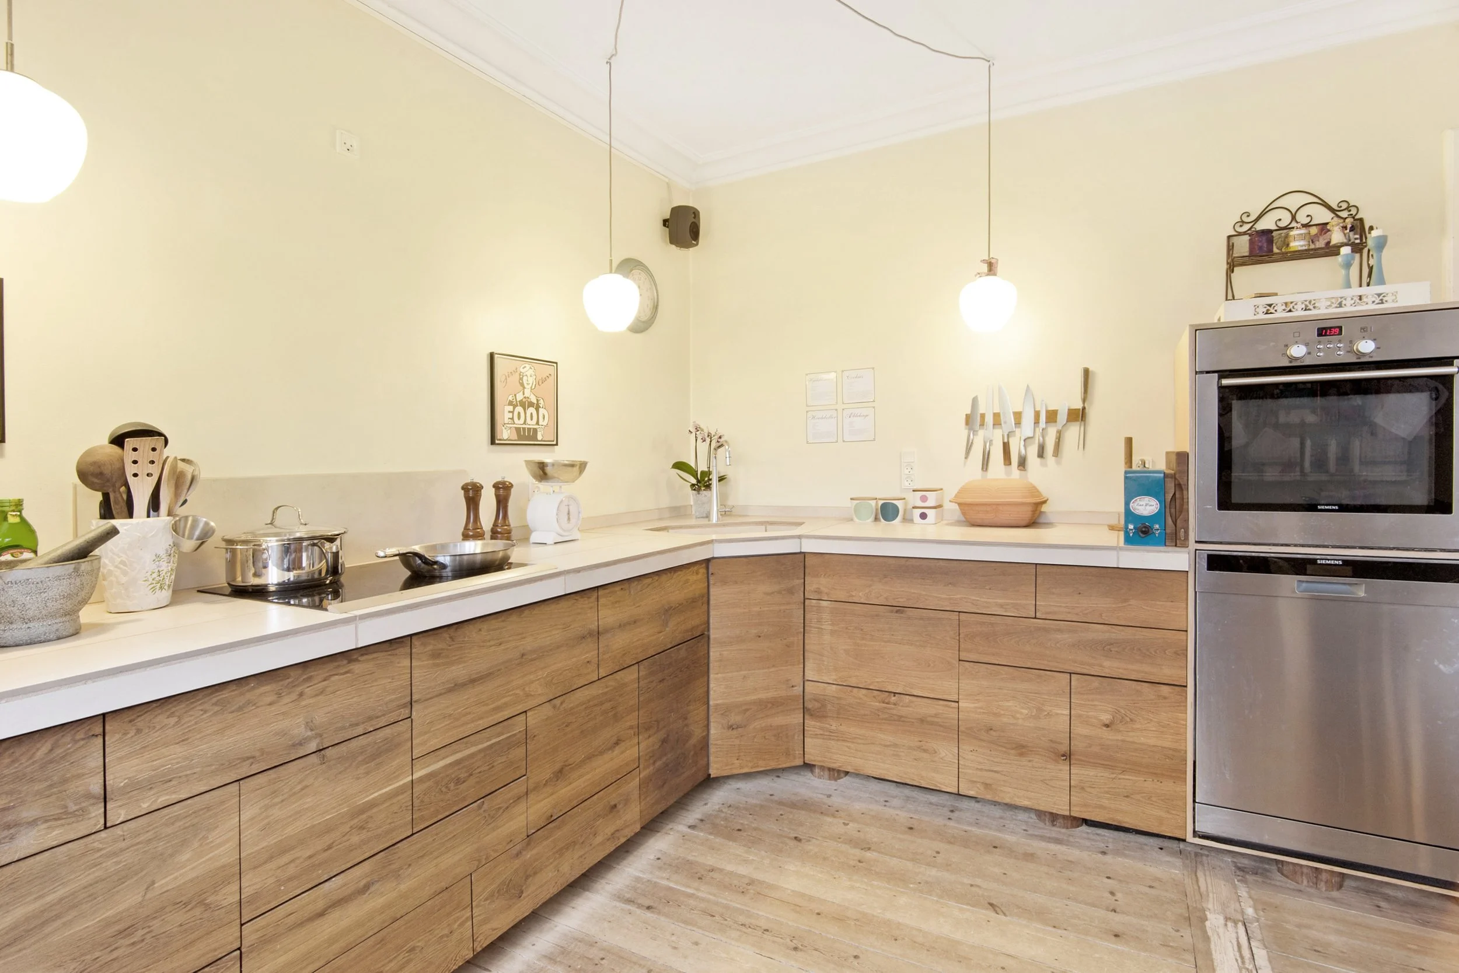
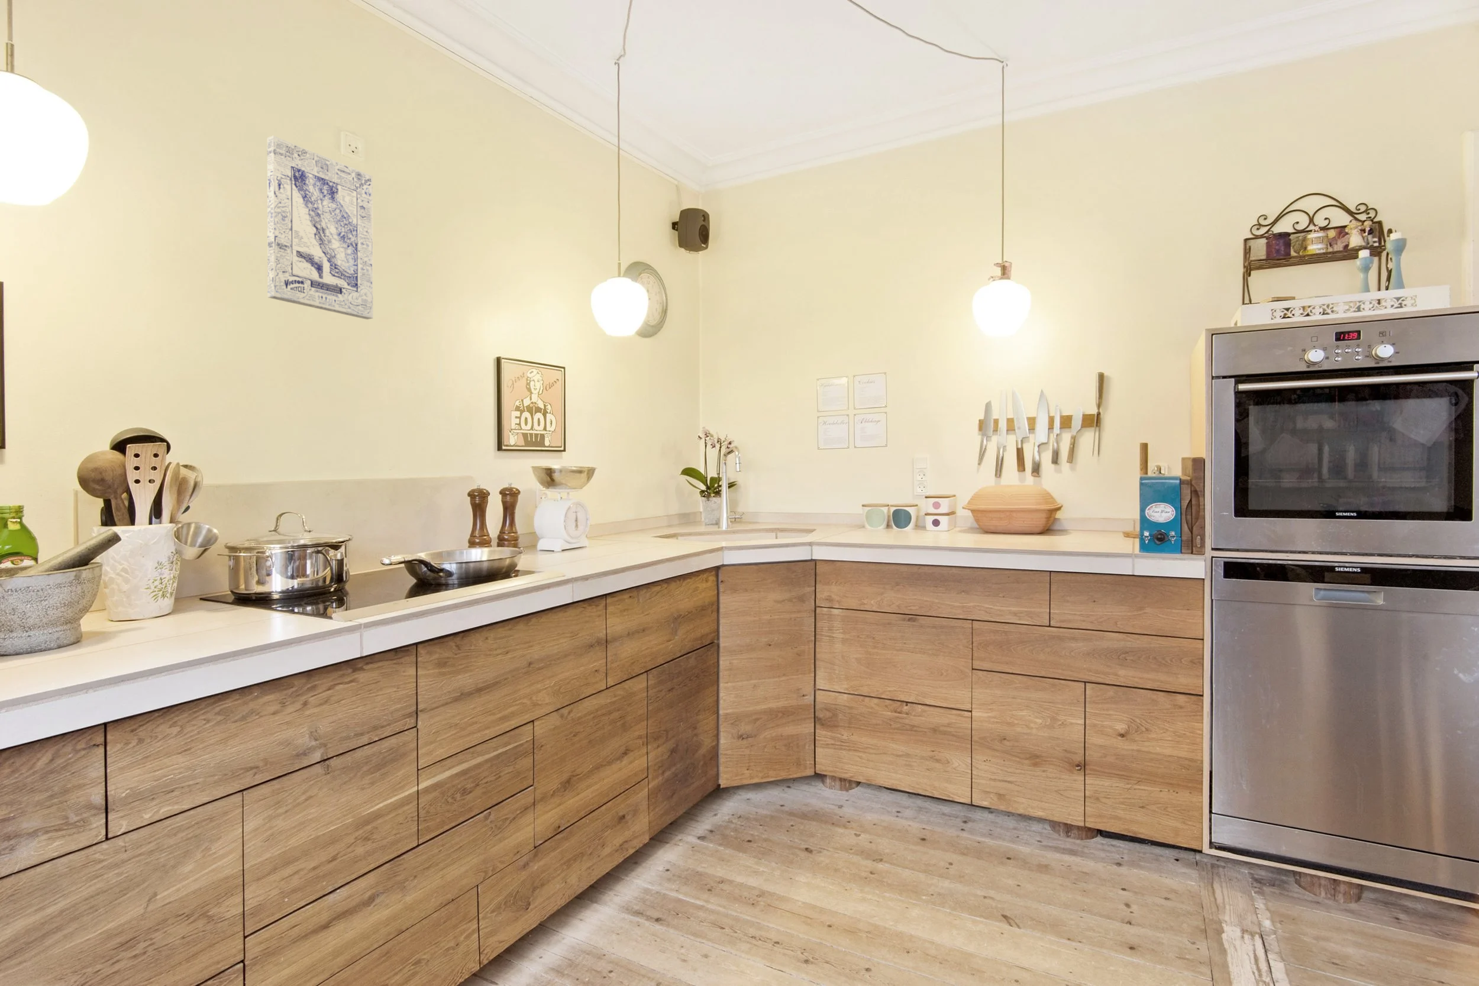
+ wall art [266,135,374,320]
